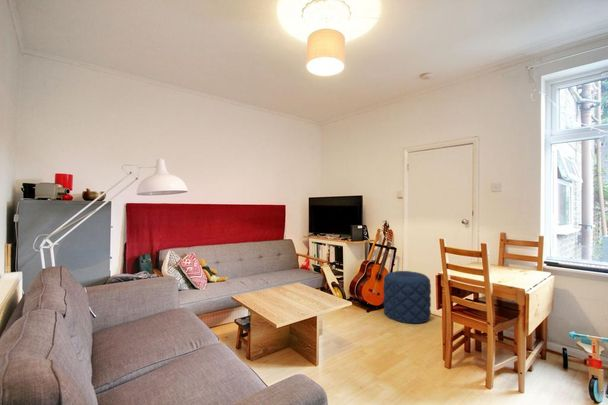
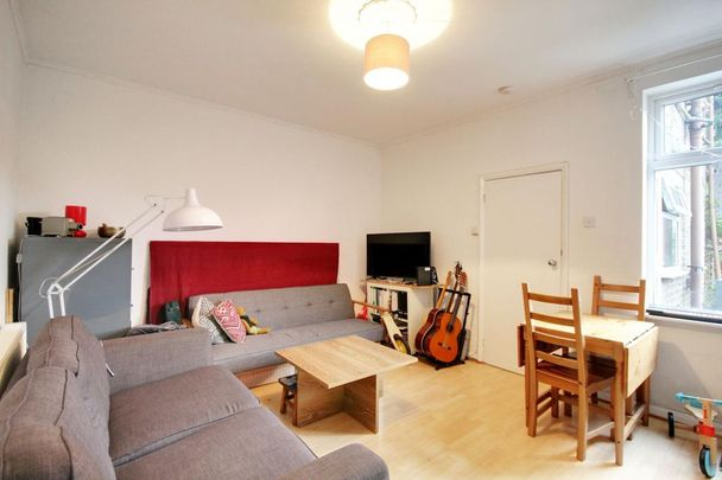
- pouf [382,270,432,324]
